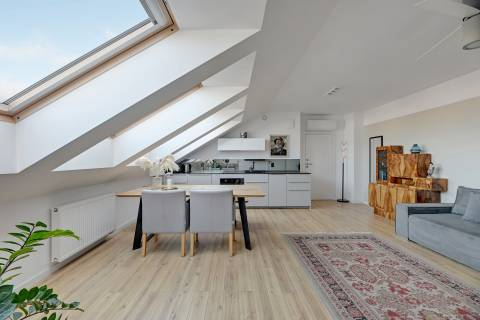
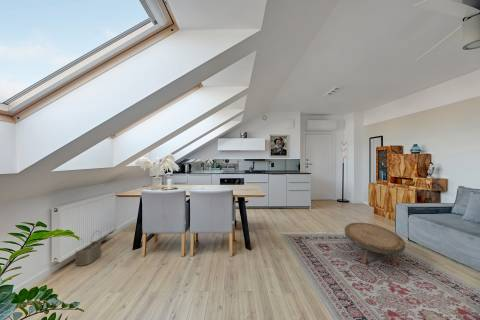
+ coffee table [344,222,406,267]
+ wicker basket [74,230,102,267]
